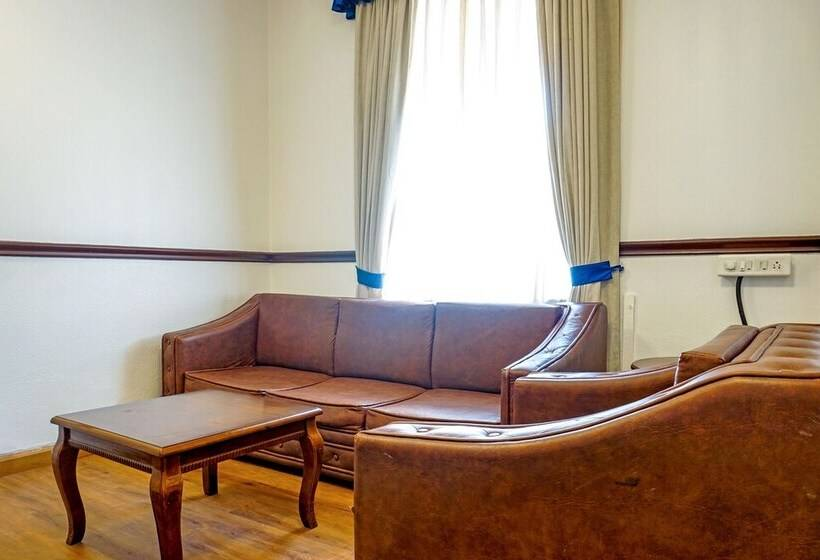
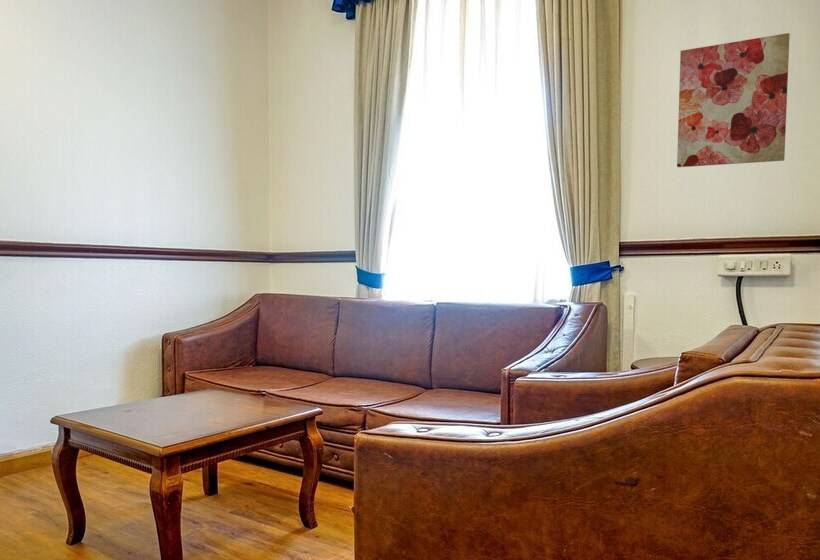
+ wall art [676,32,791,168]
